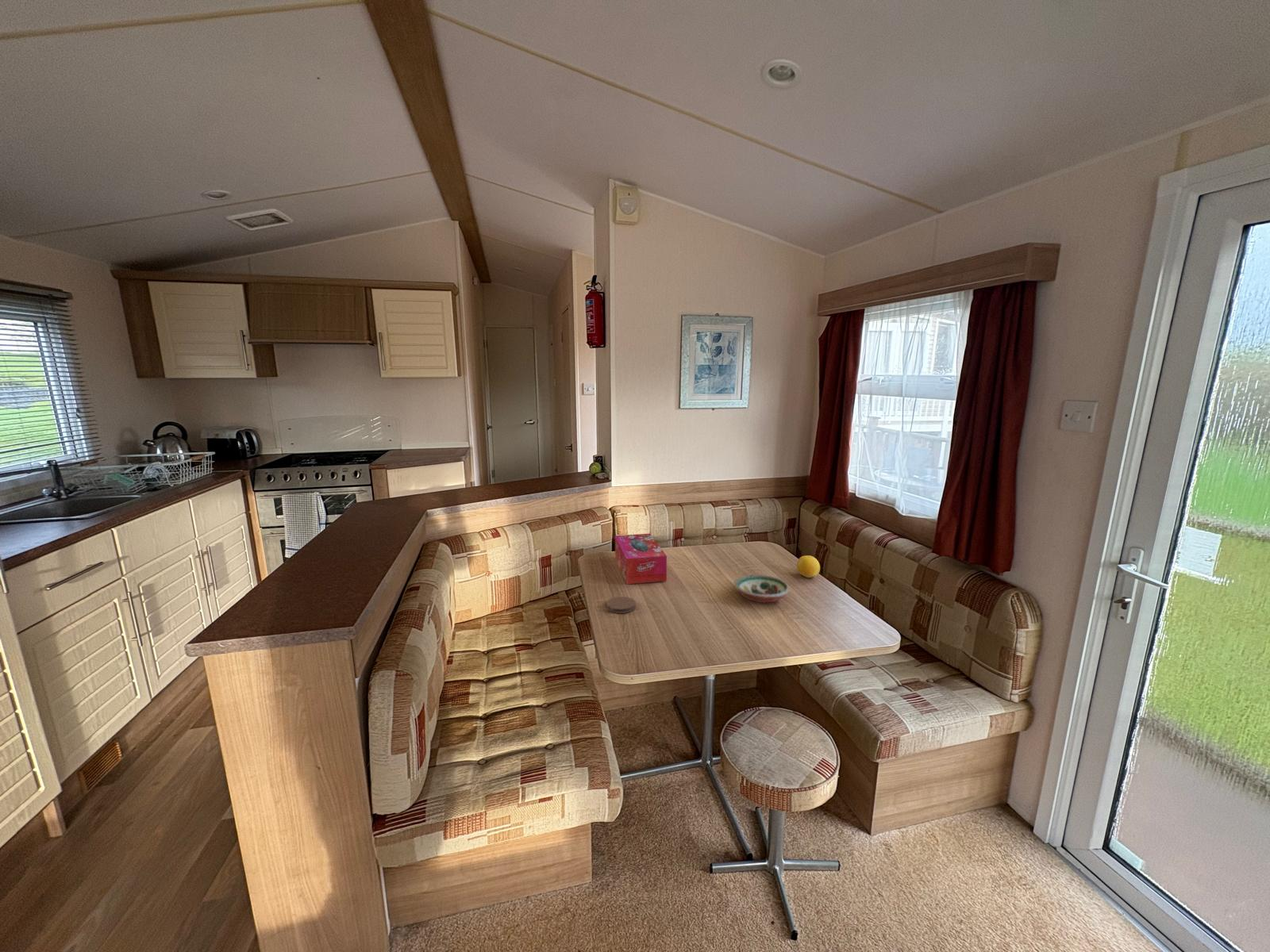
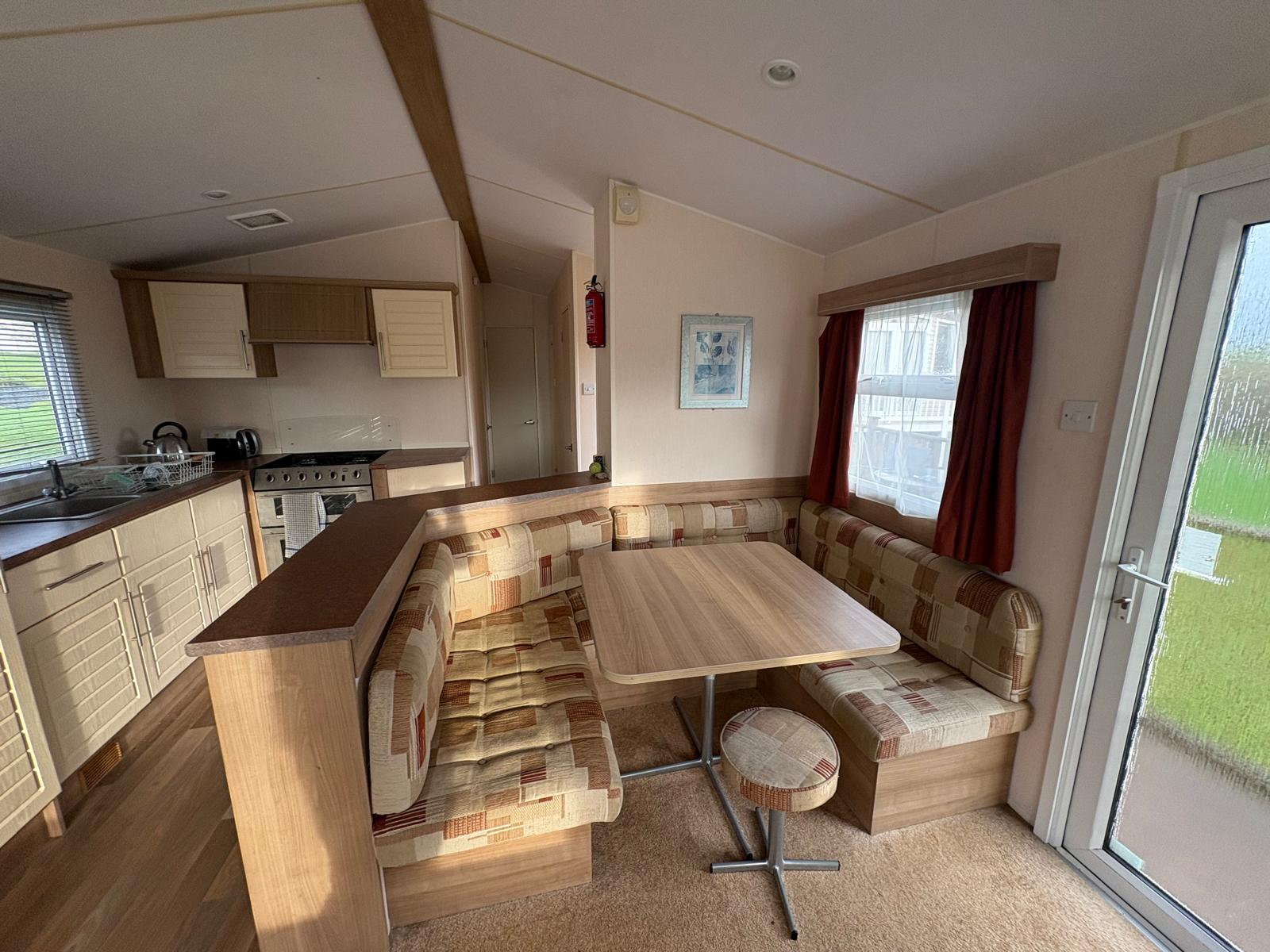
- coaster [606,596,637,614]
- fruit [796,555,821,578]
- tissue box [614,533,668,585]
- decorative bowl [733,574,790,604]
